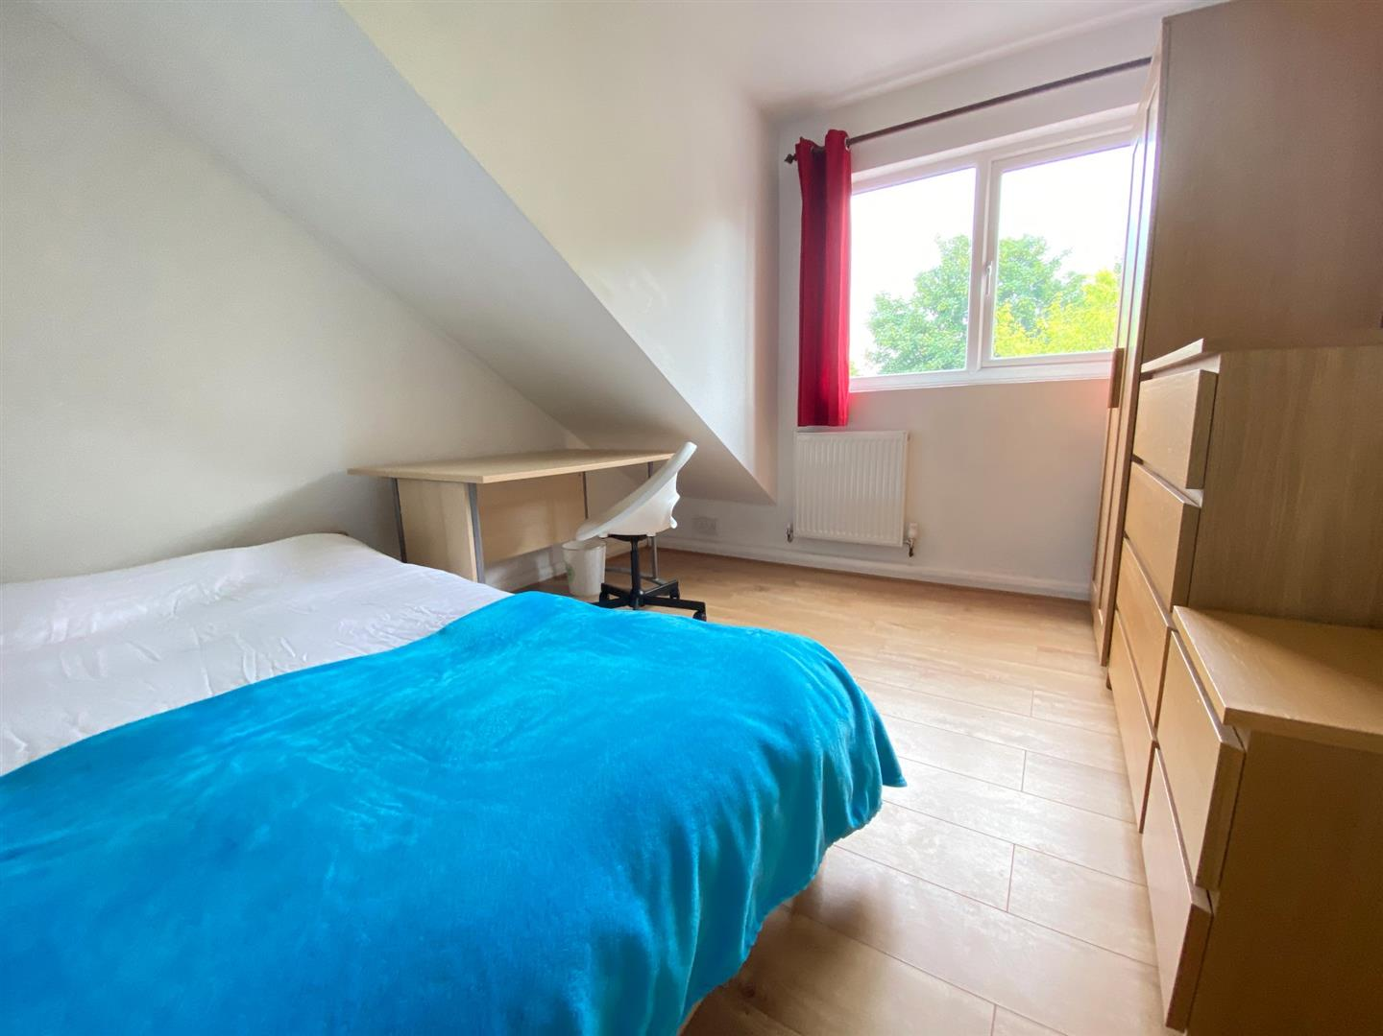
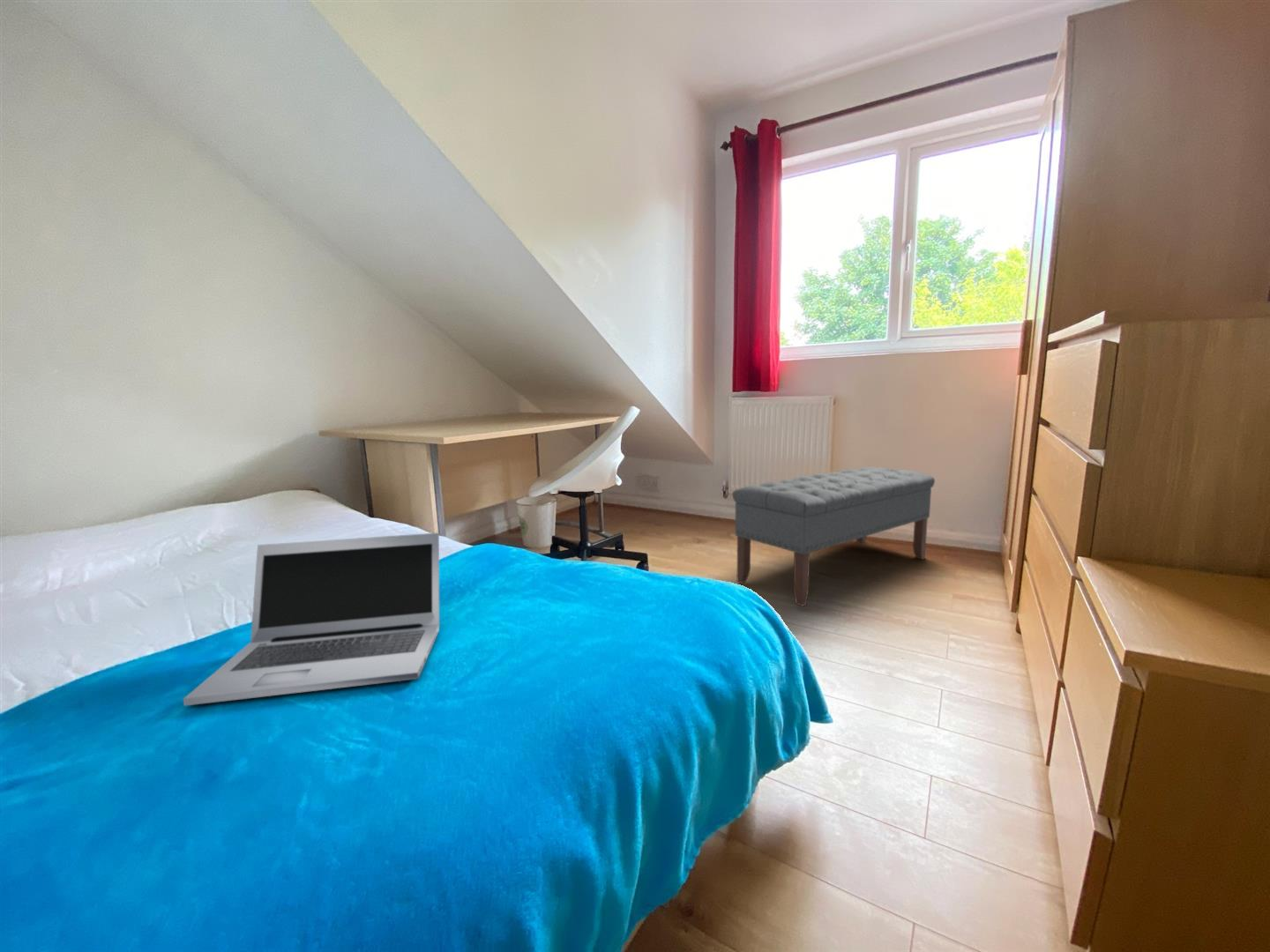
+ bench [732,466,936,607]
+ laptop [183,532,440,707]
